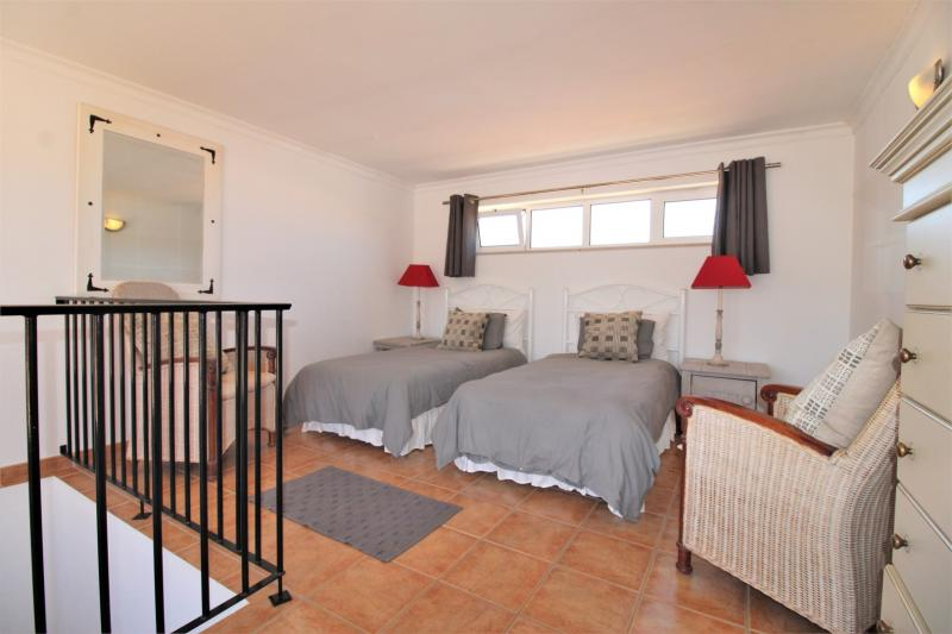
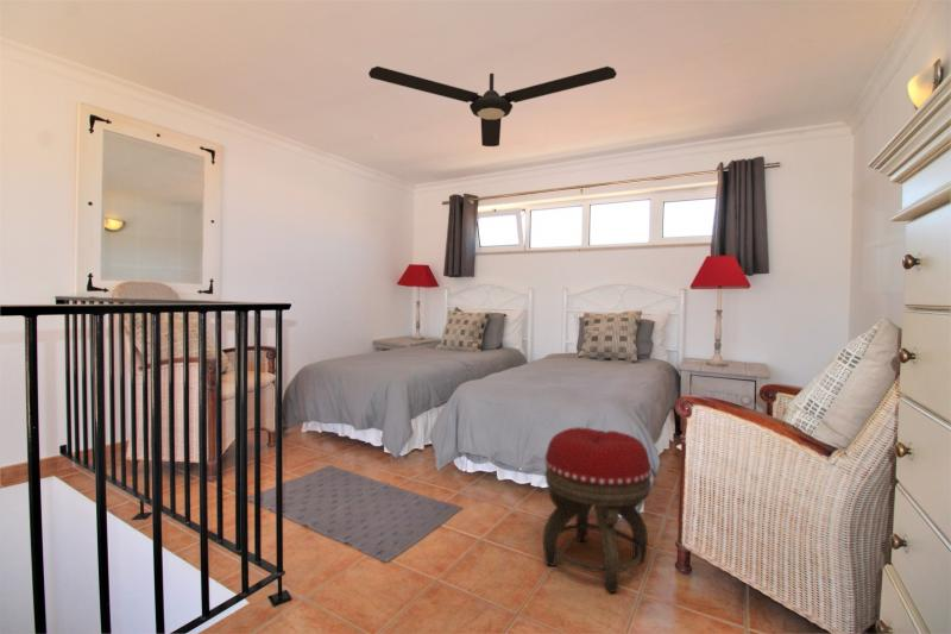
+ footstool [542,426,653,594]
+ ceiling fan [367,65,618,147]
